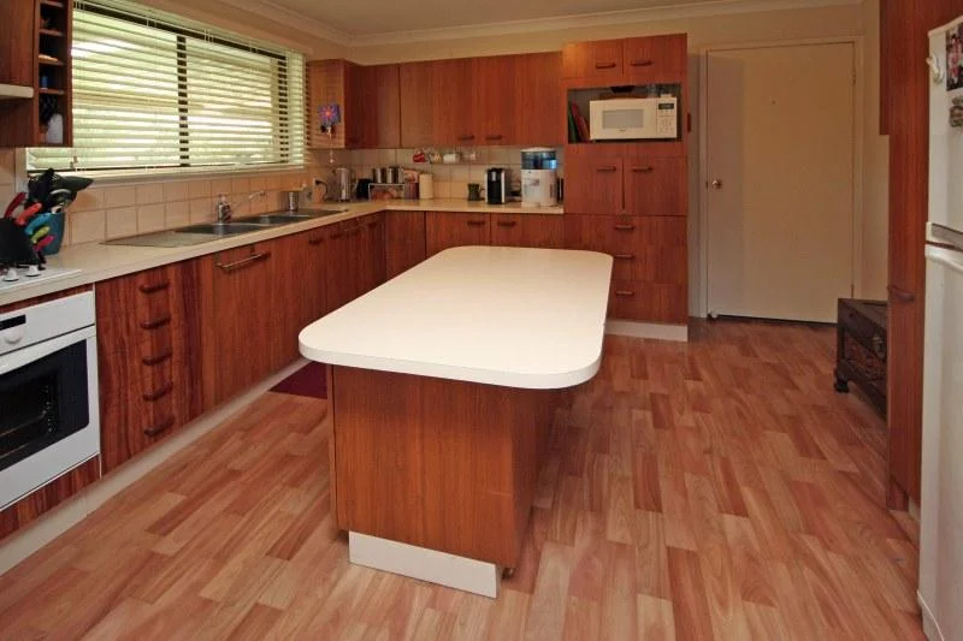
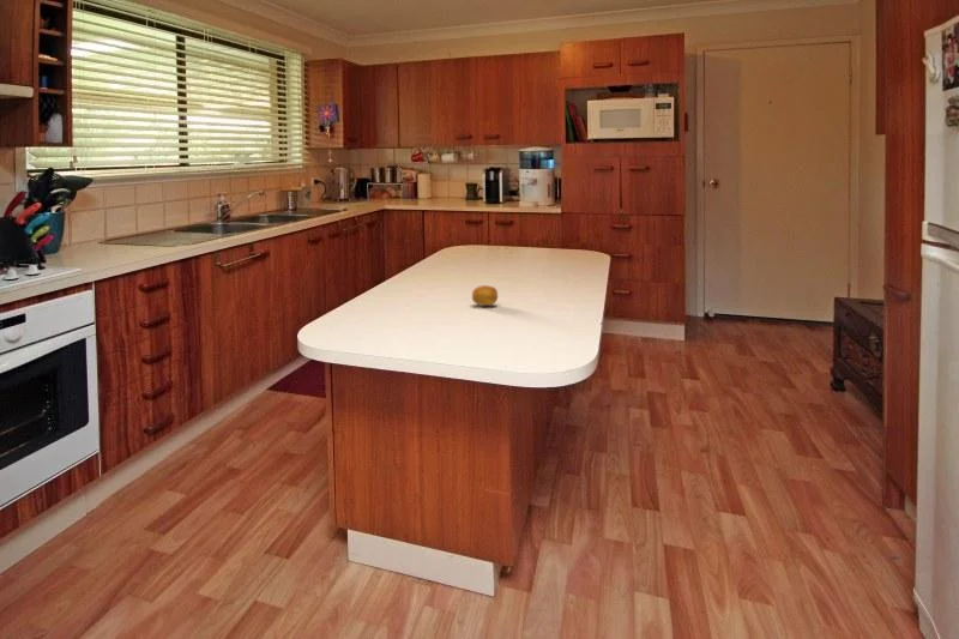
+ fruit [471,284,499,307]
